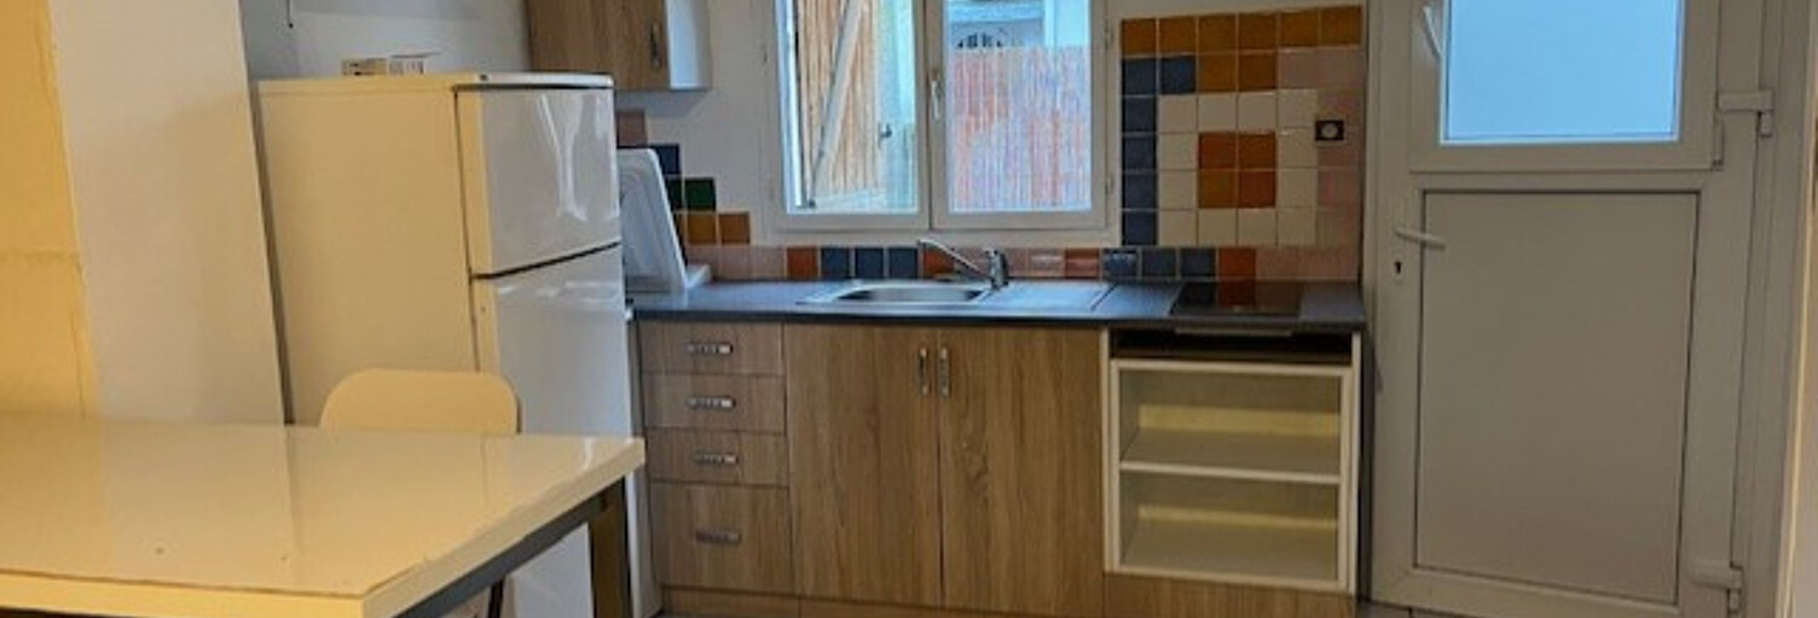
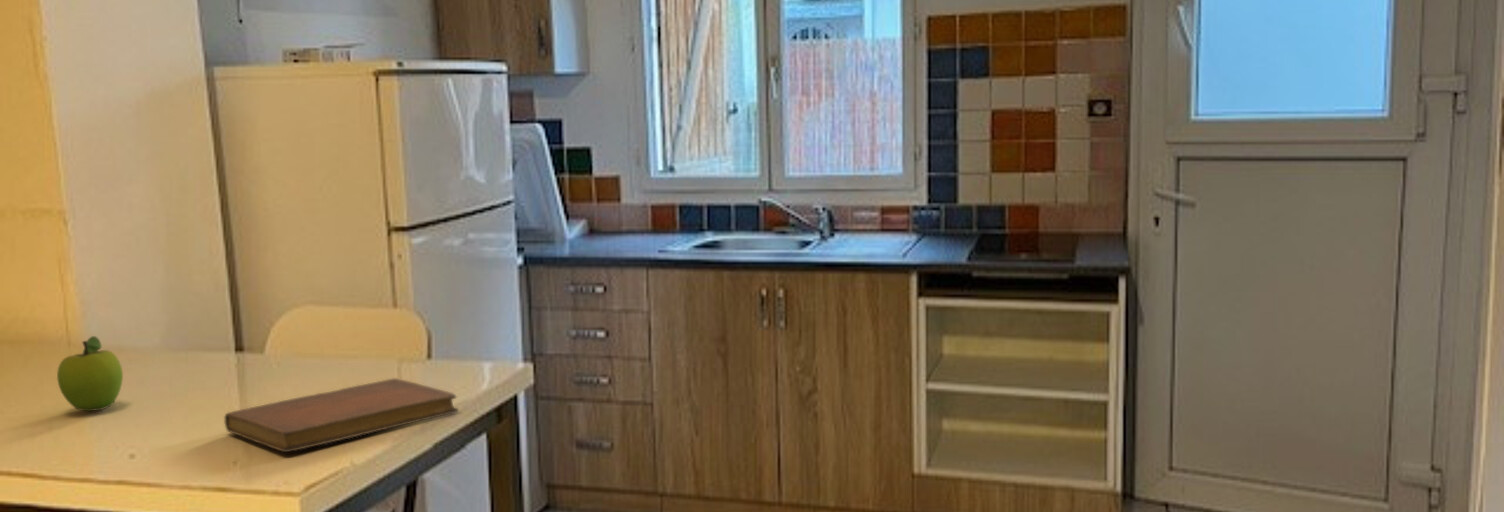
+ fruit [56,335,124,412]
+ notebook [223,377,459,453]
